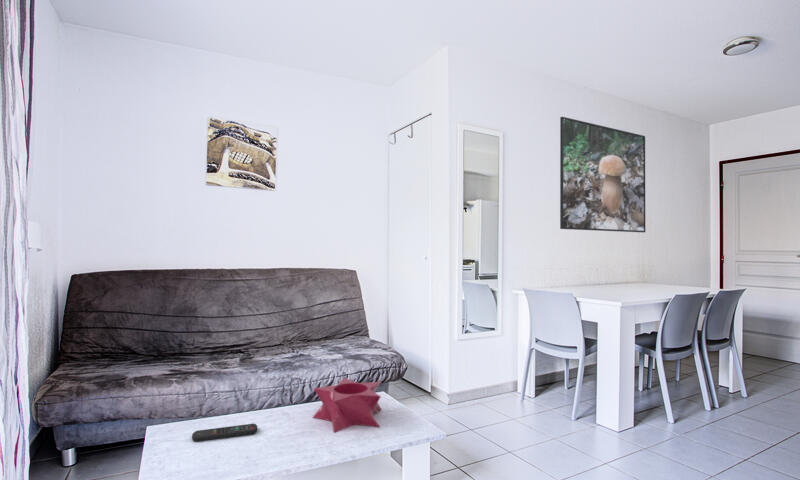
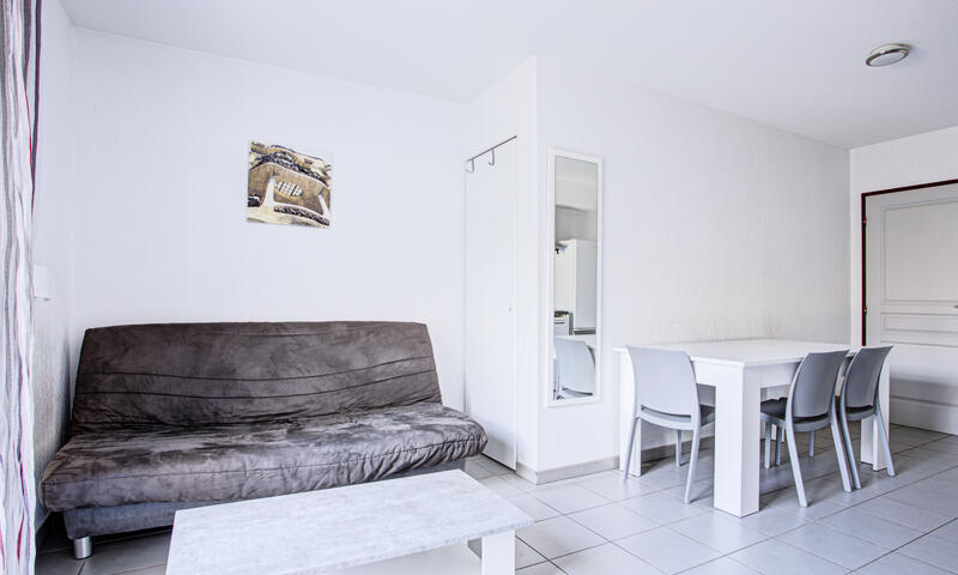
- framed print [559,116,646,233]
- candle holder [312,377,383,434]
- remote control [191,423,258,443]
